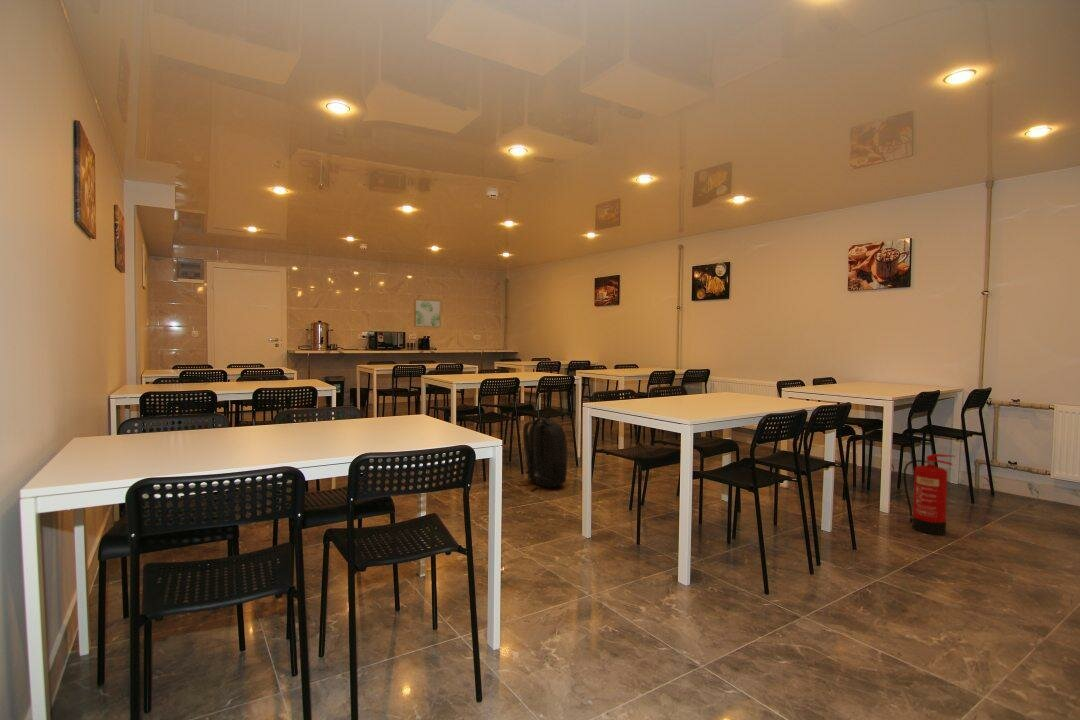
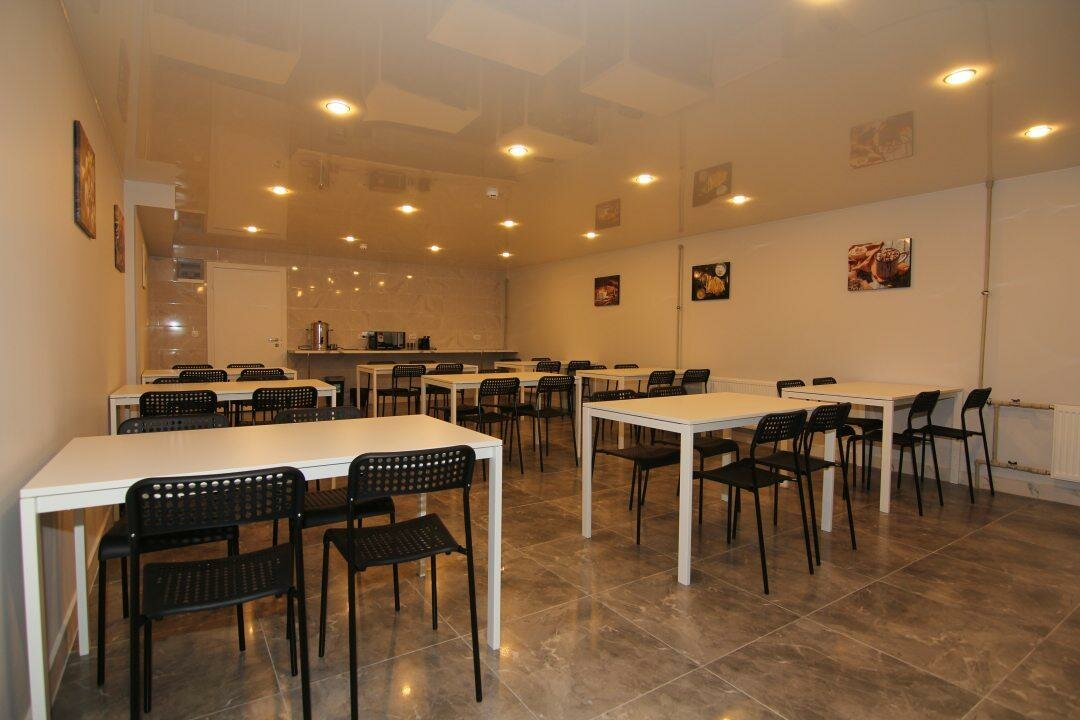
- backpack [517,417,568,492]
- wall art [413,298,442,328]
- fire extinguisher [903,453,956,536]
